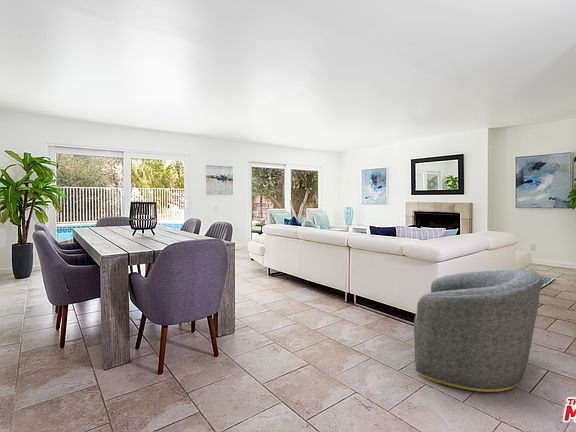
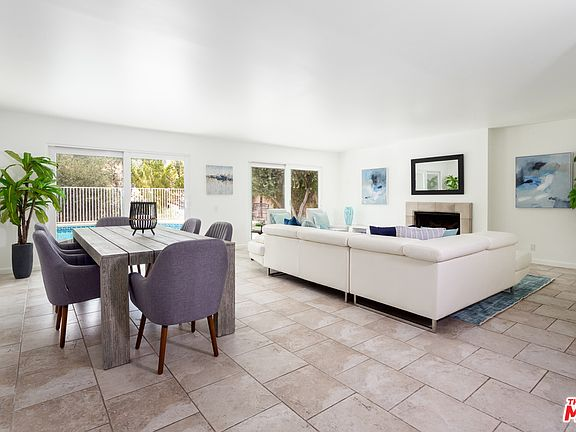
- armchair [413,269,543,393]
